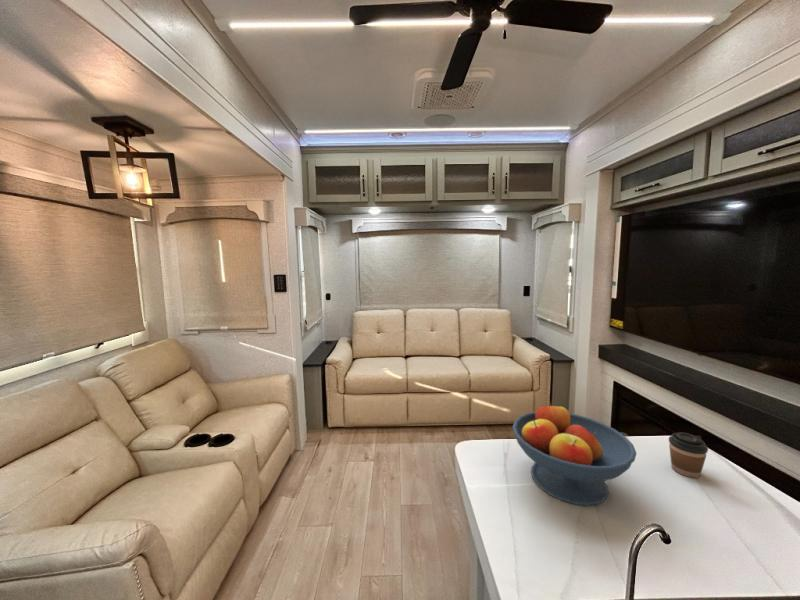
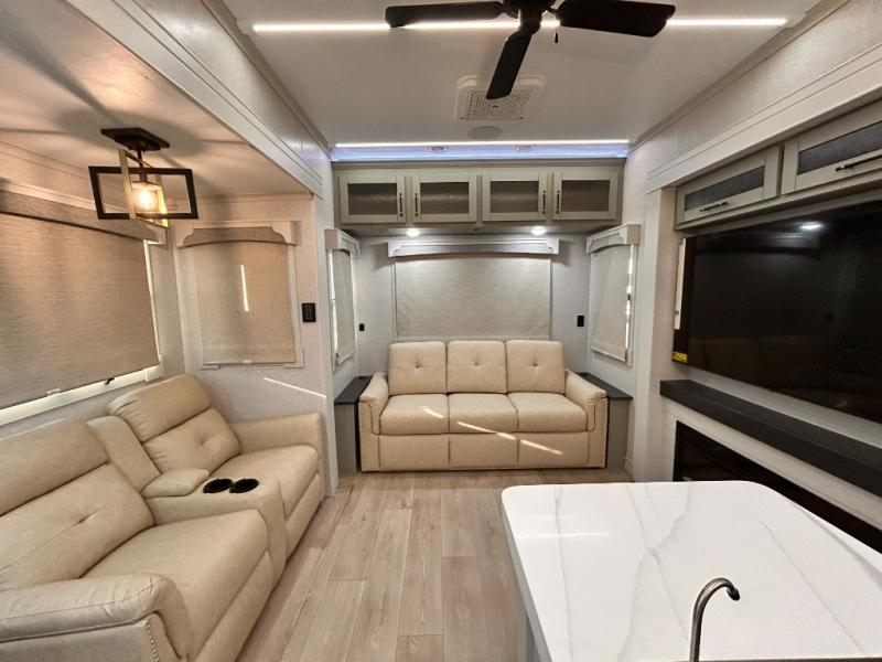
- coffee cup [668,431,709,479]
- fruit bowl [512,400,638,507]
